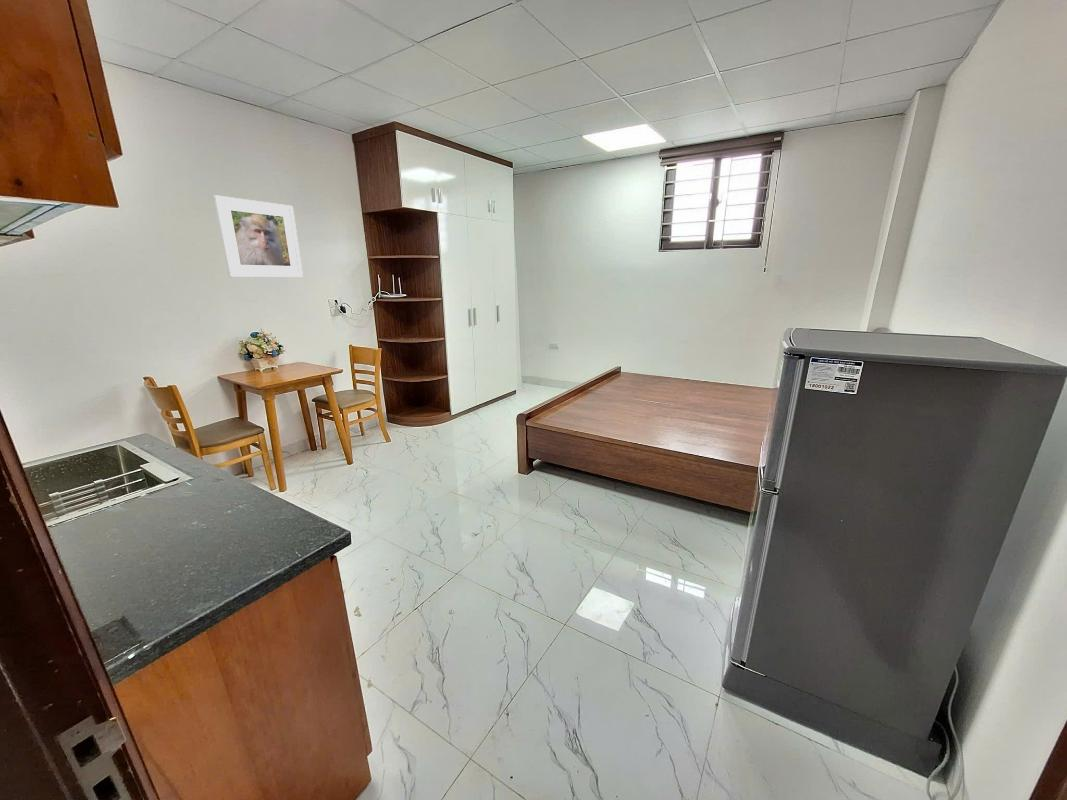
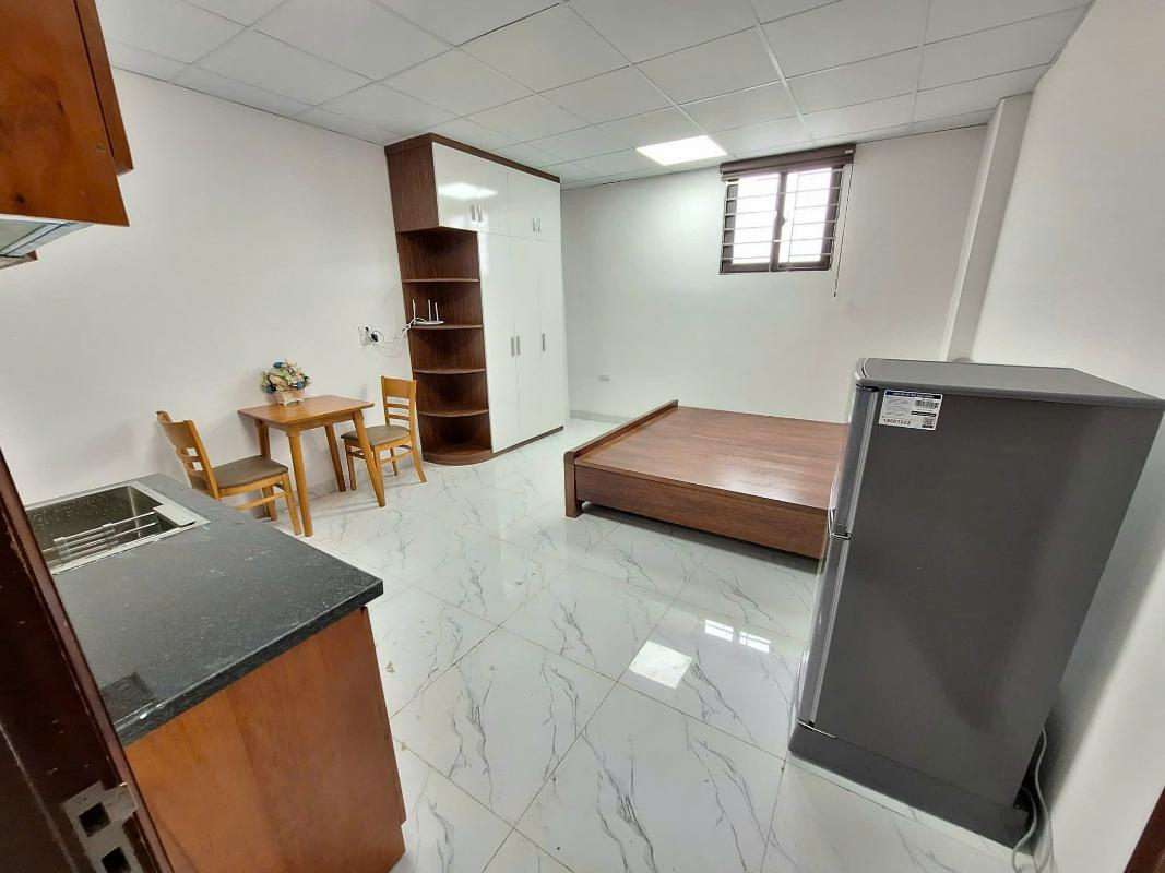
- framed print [213,194,304,278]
